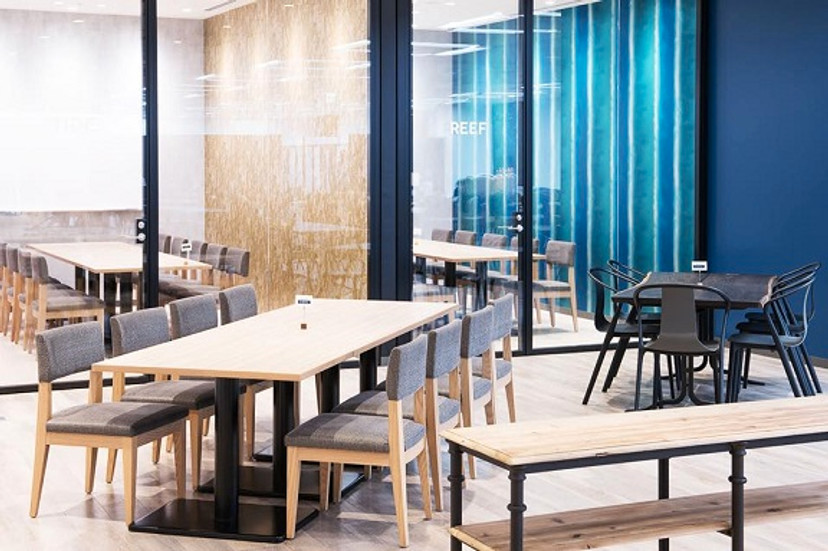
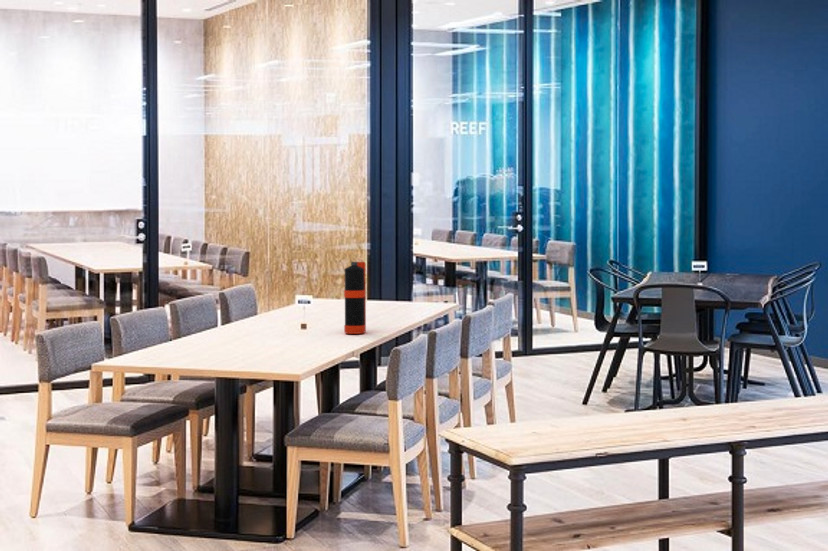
+ bottle [343,261,367,335]
